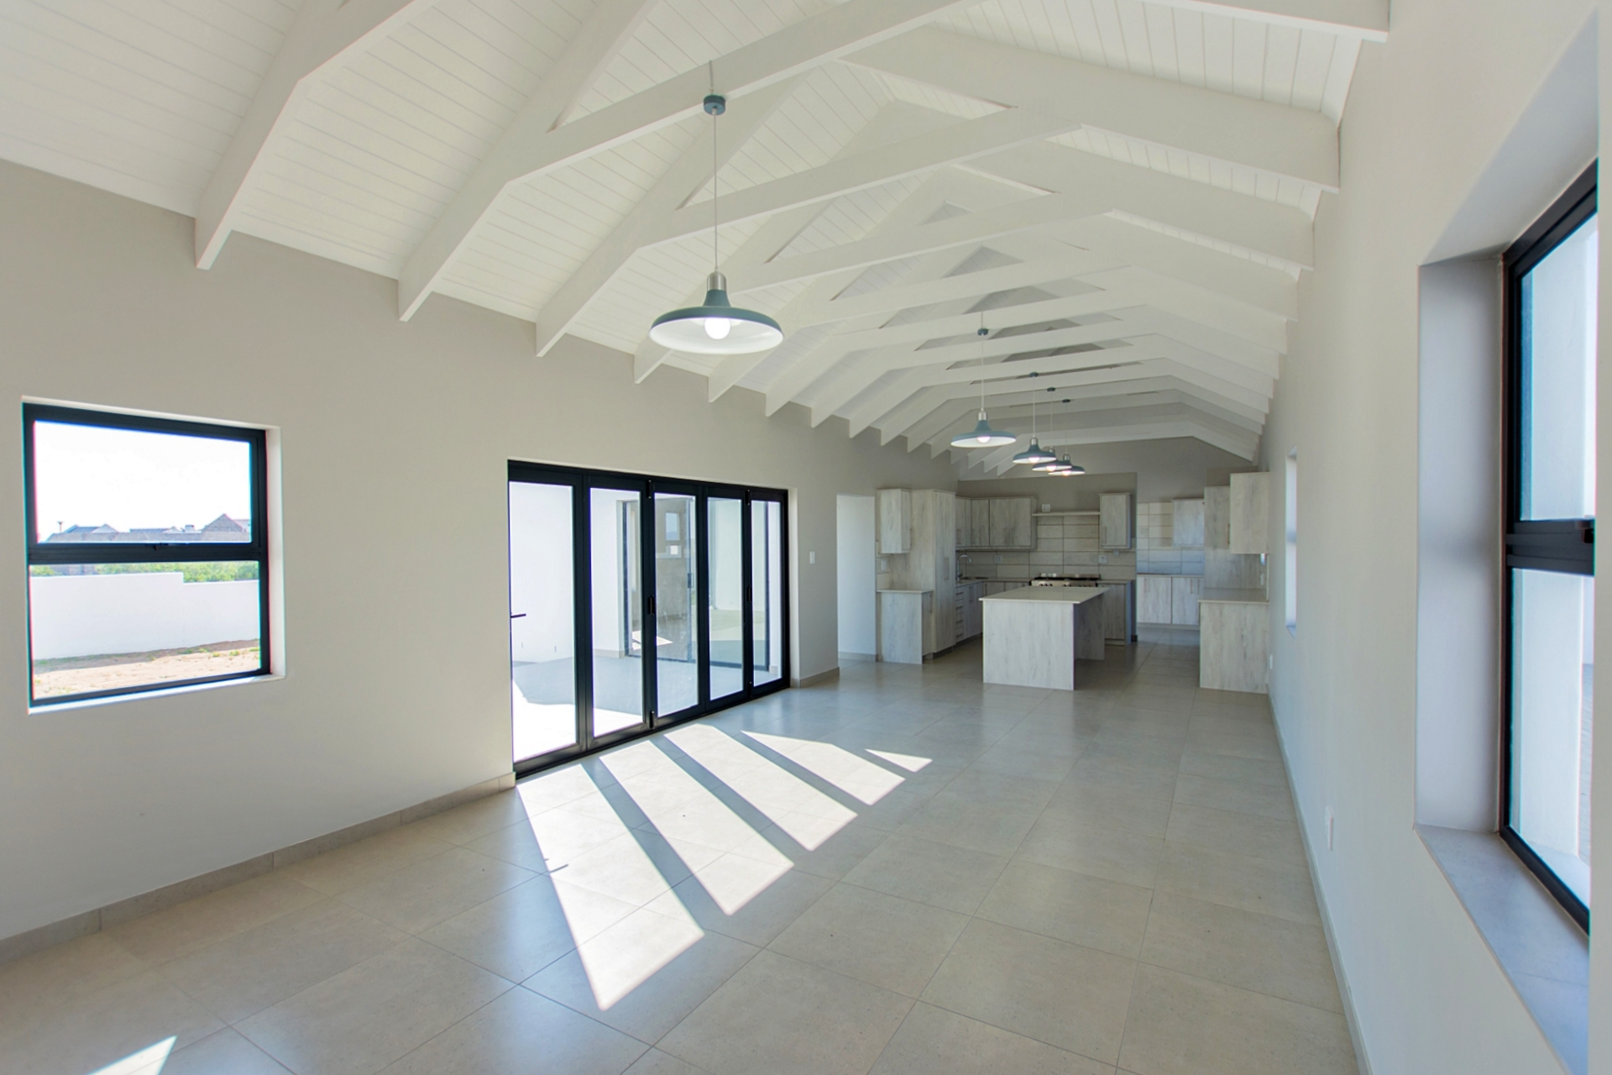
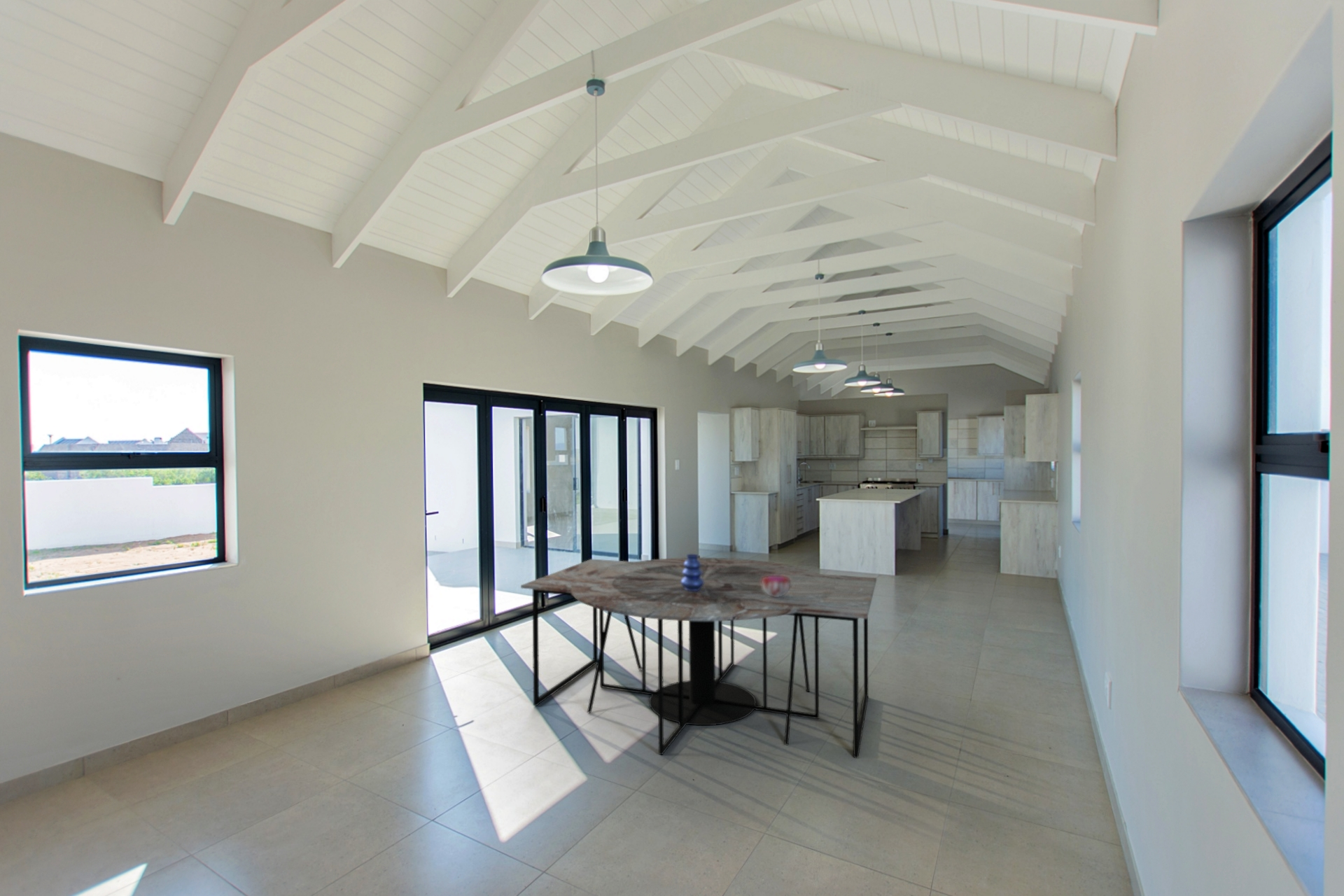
+ vase [681,554,704,591]
+ dining table [520,557,877,759]
+ decorative bowl [762,576,790,597]
